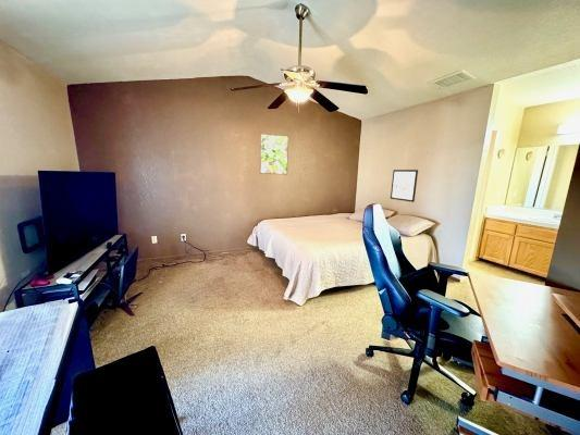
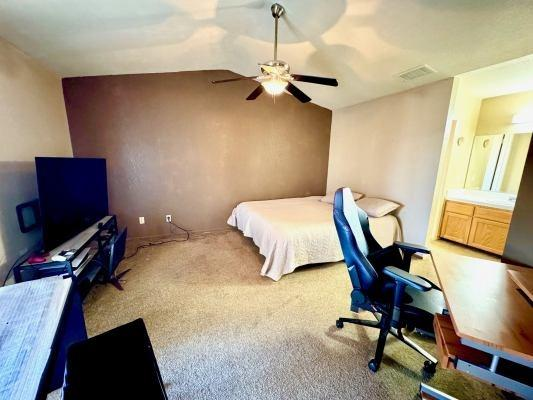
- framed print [259,133,289,175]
- wall art [390,169,419,203]
